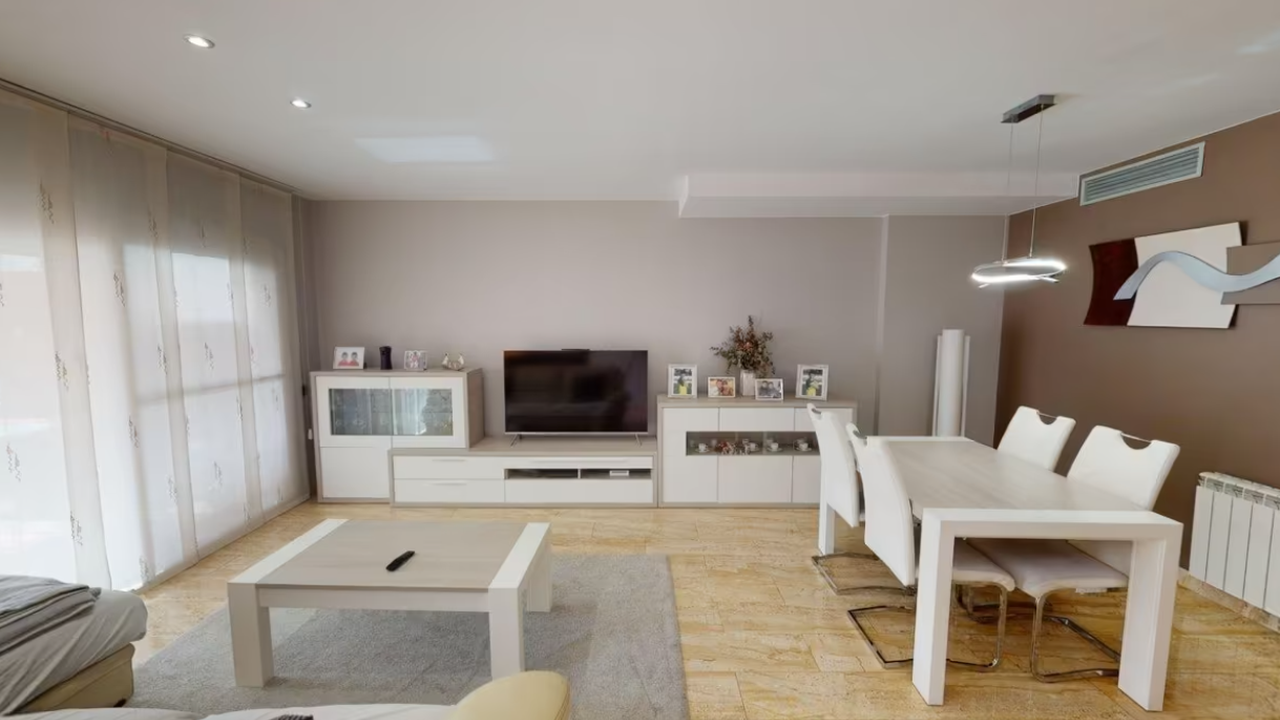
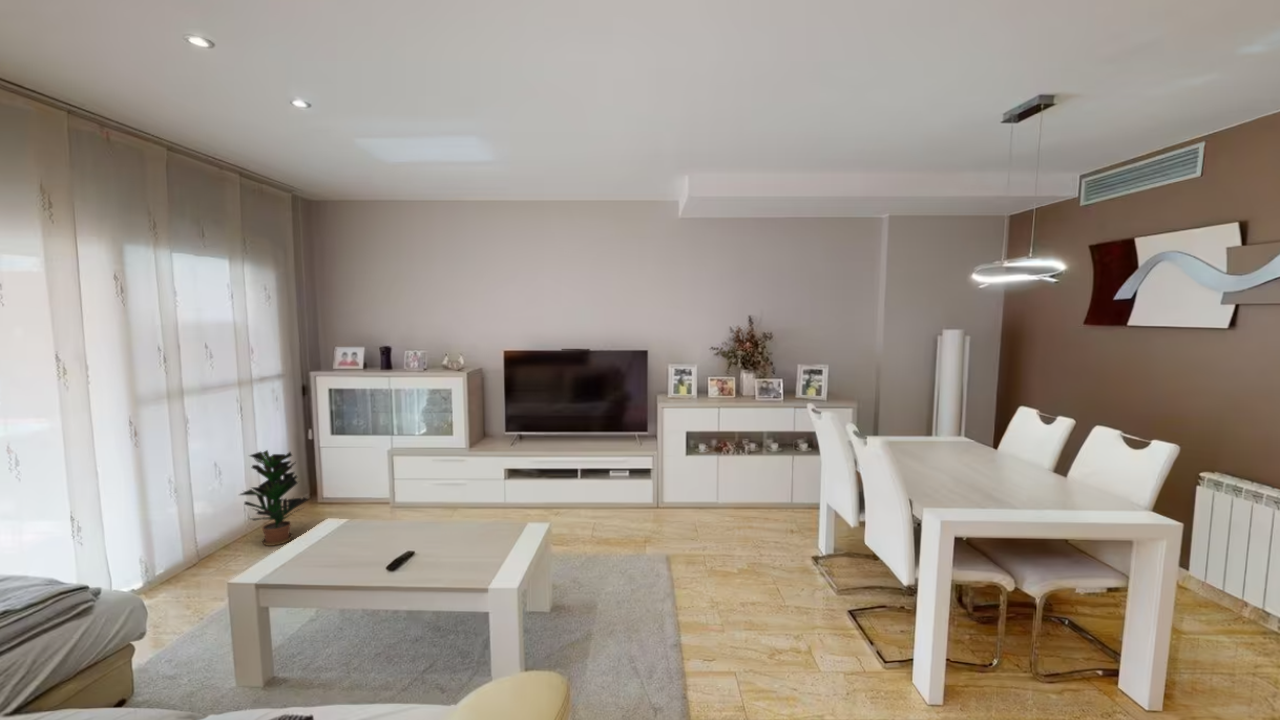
+ potted plant [238,449,309,547]
